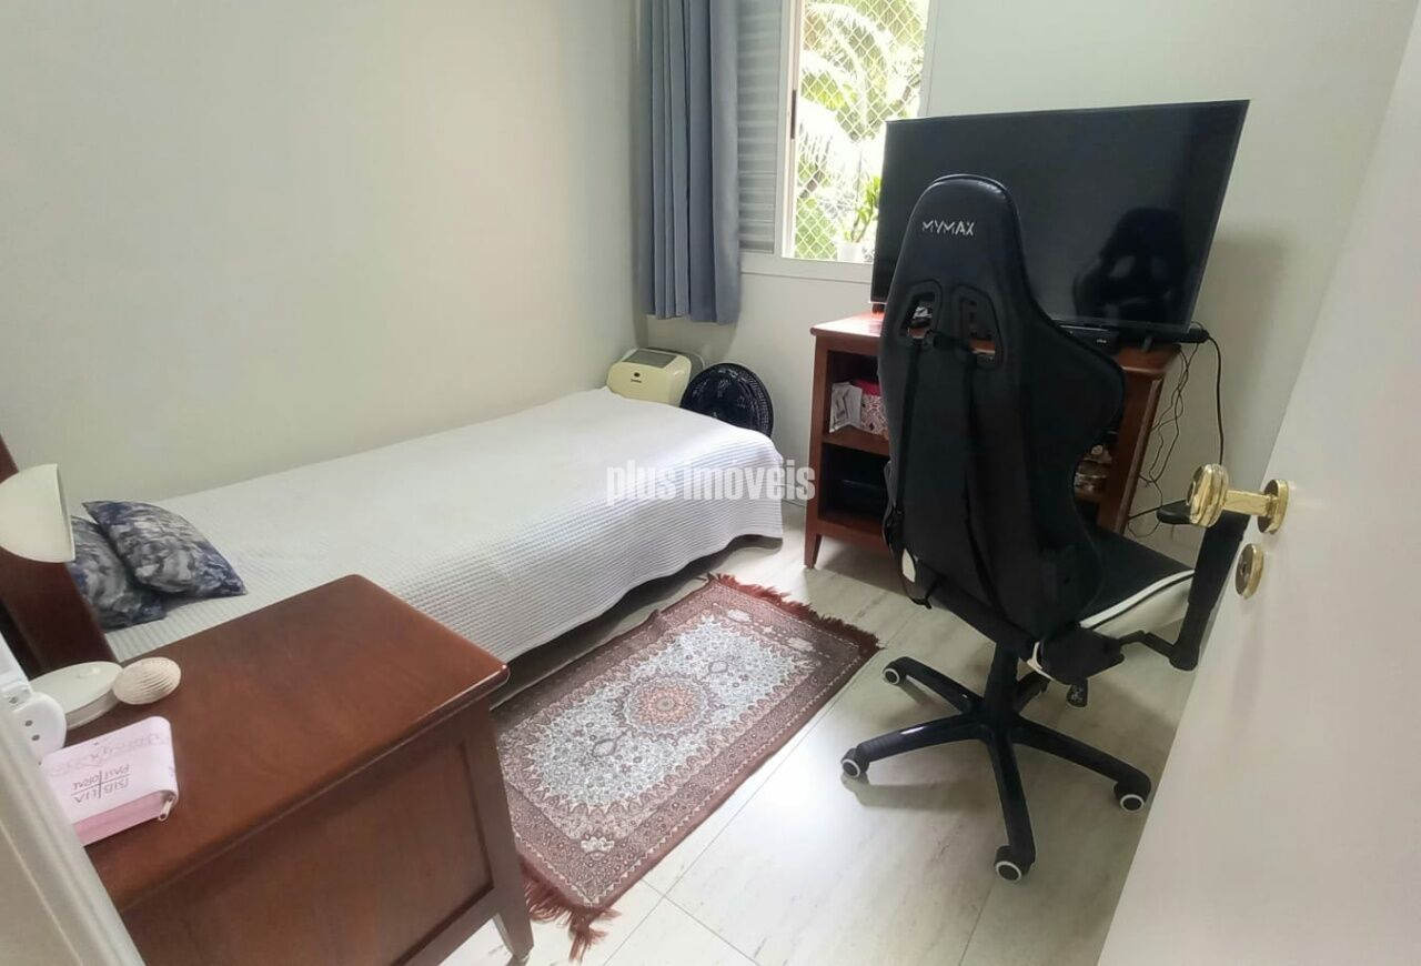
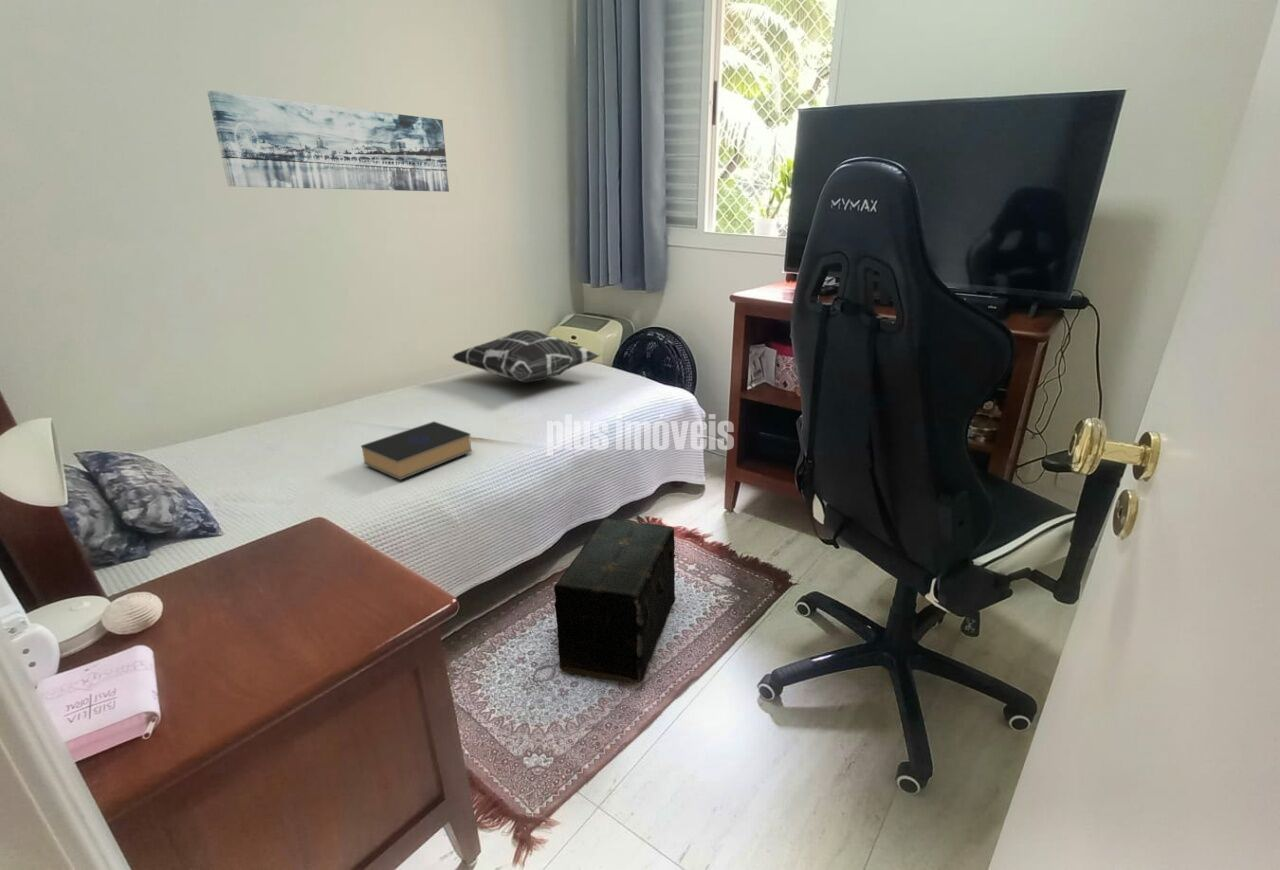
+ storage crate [553,518,676,683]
+ wall art [206,90,450,193]
+ book [360,421,473,481]
+ decorative pillow [451,329,601,383]
